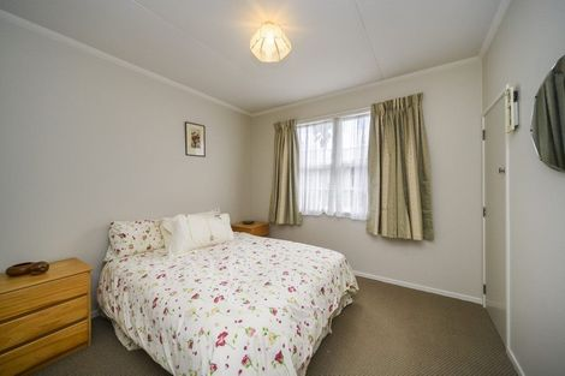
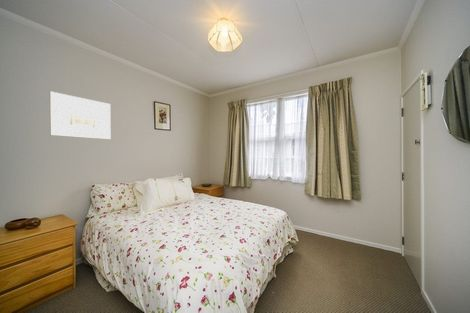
+ wall art [49,91,111,140]
